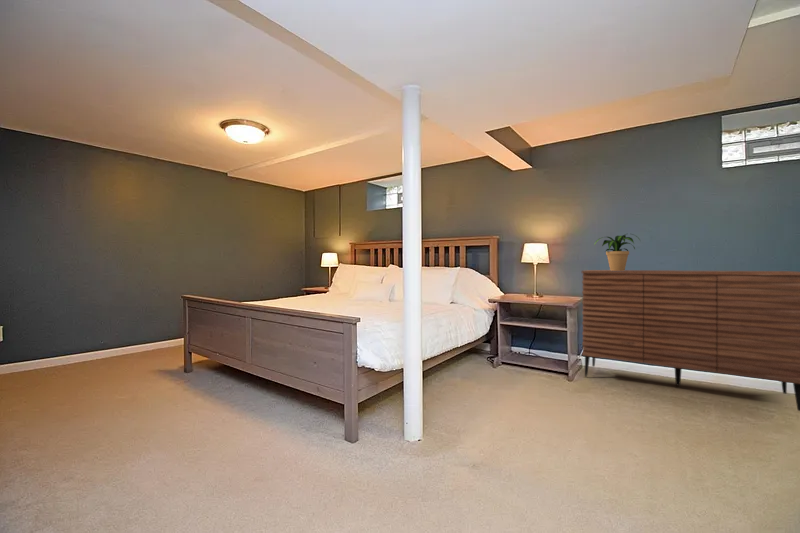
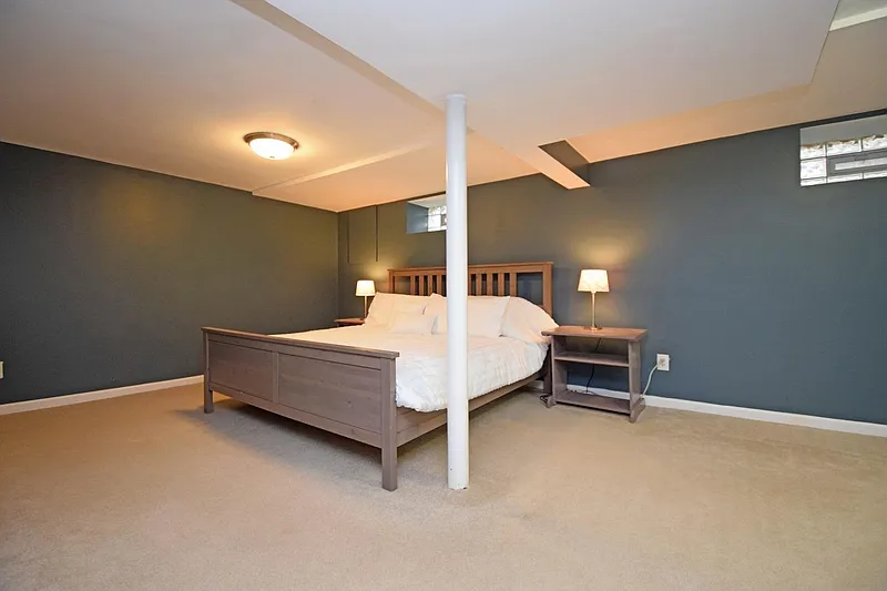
- sideboard [581,269,800,412]
- potted plant [594,233,641,271]
